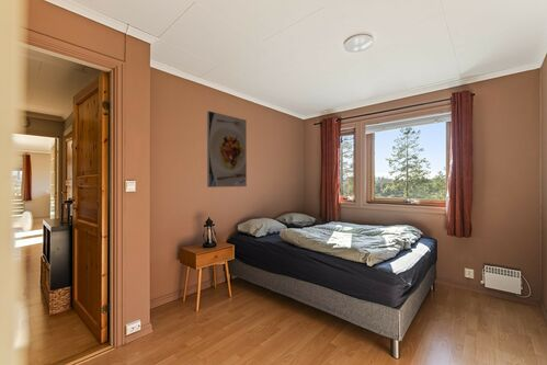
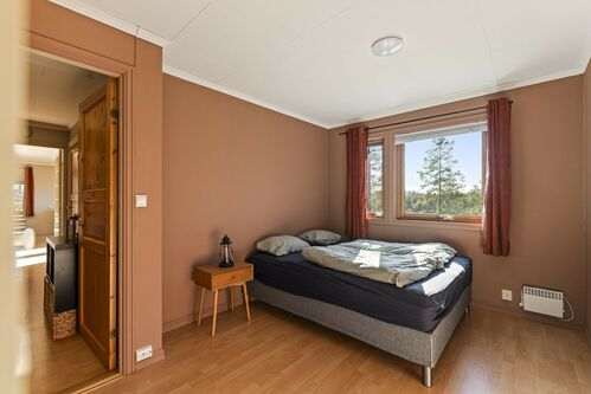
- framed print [206,110,248,189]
